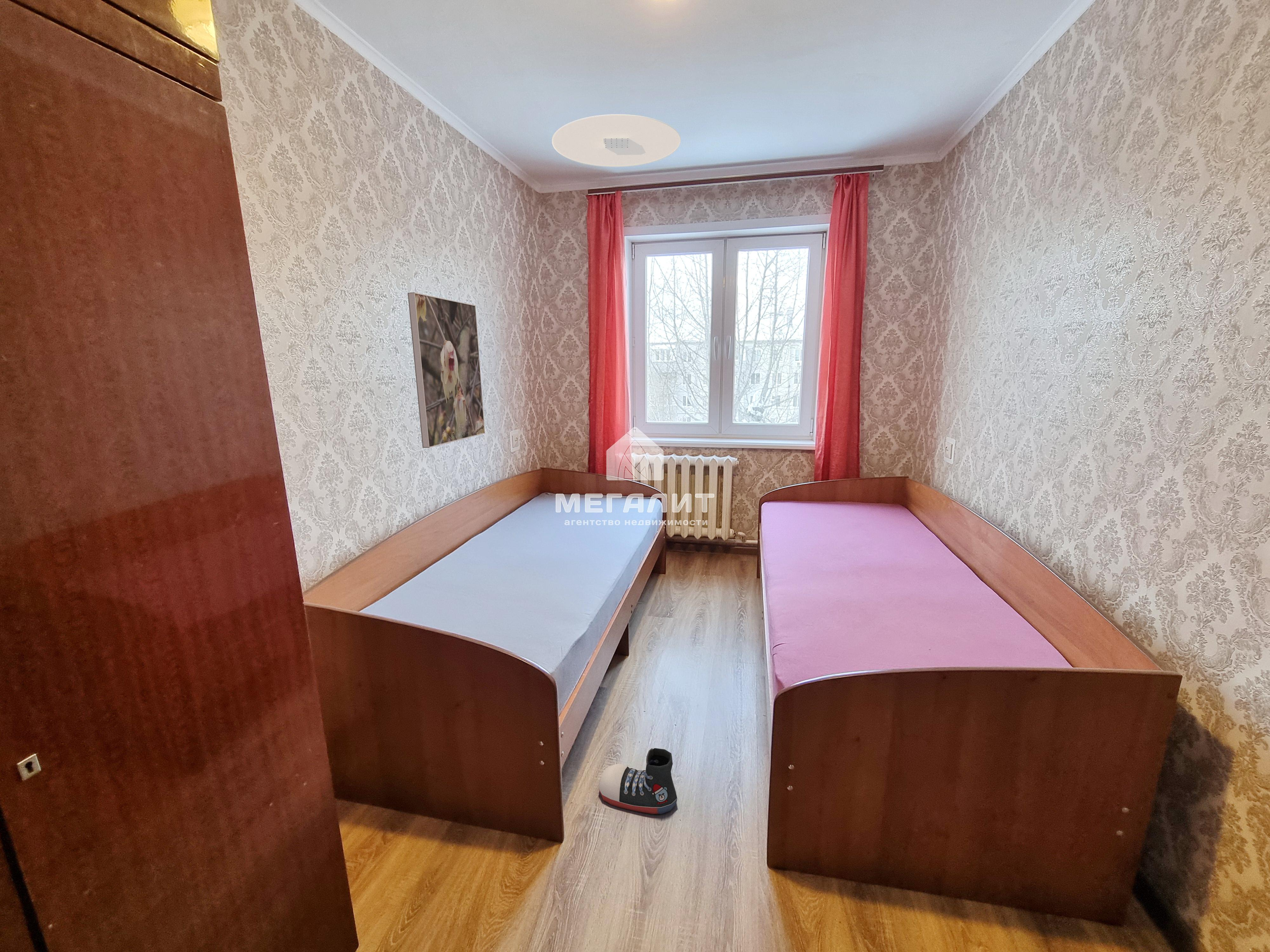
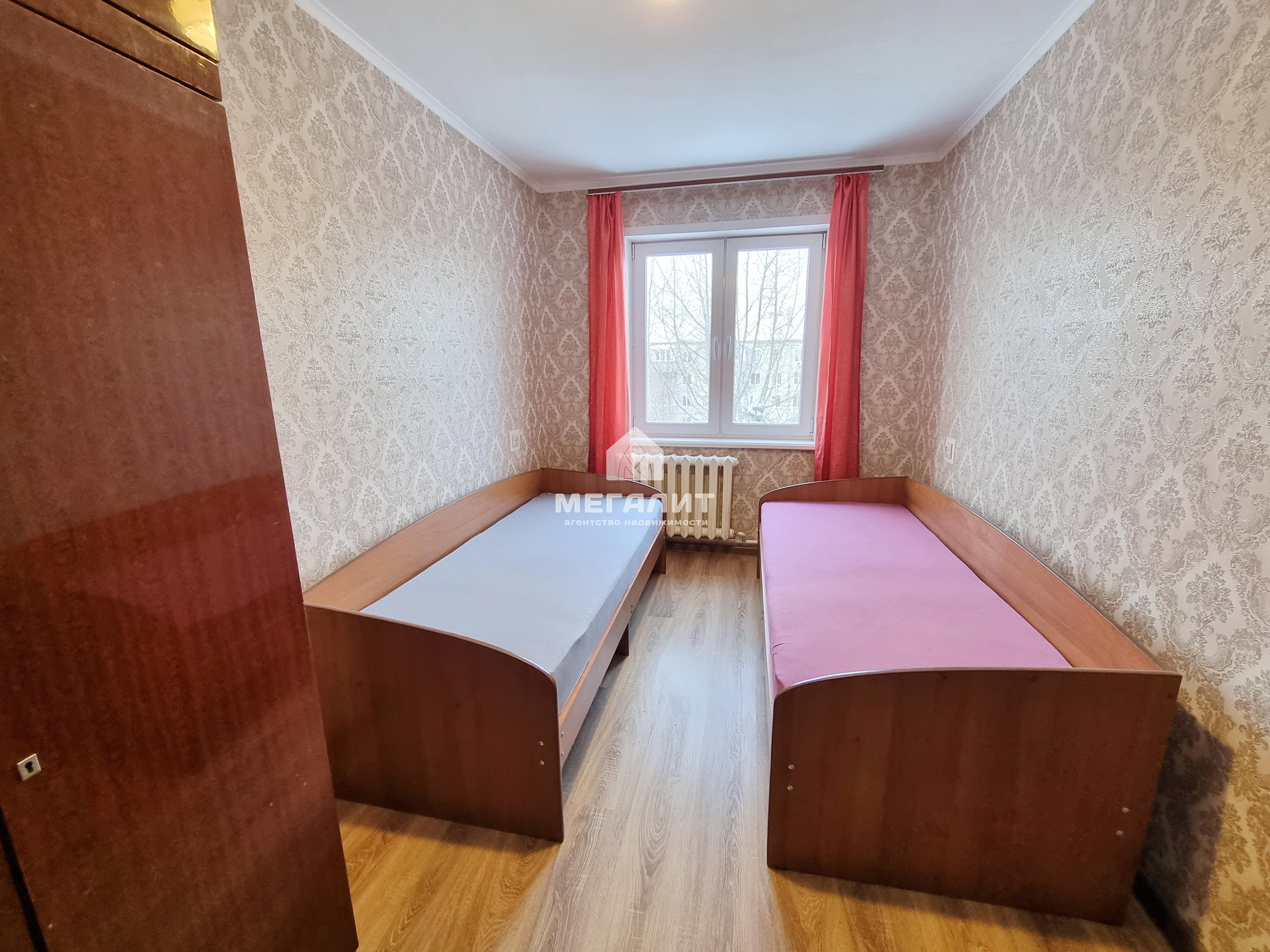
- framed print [407,292,485,448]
- ceiling light [551,114,681,167]
- shoe [598,748,678,814]
